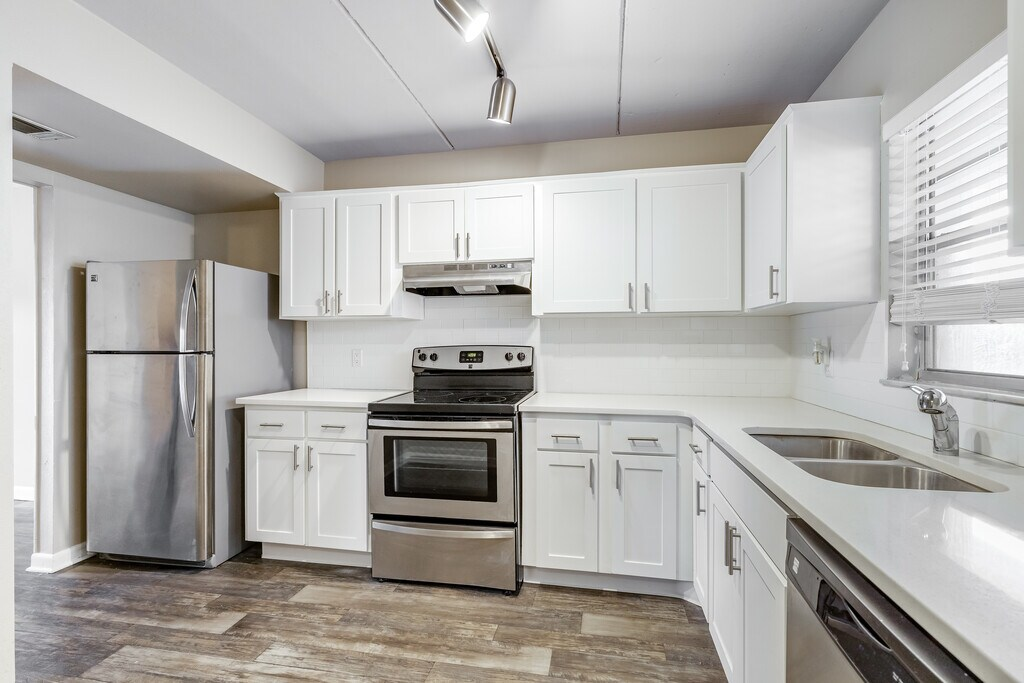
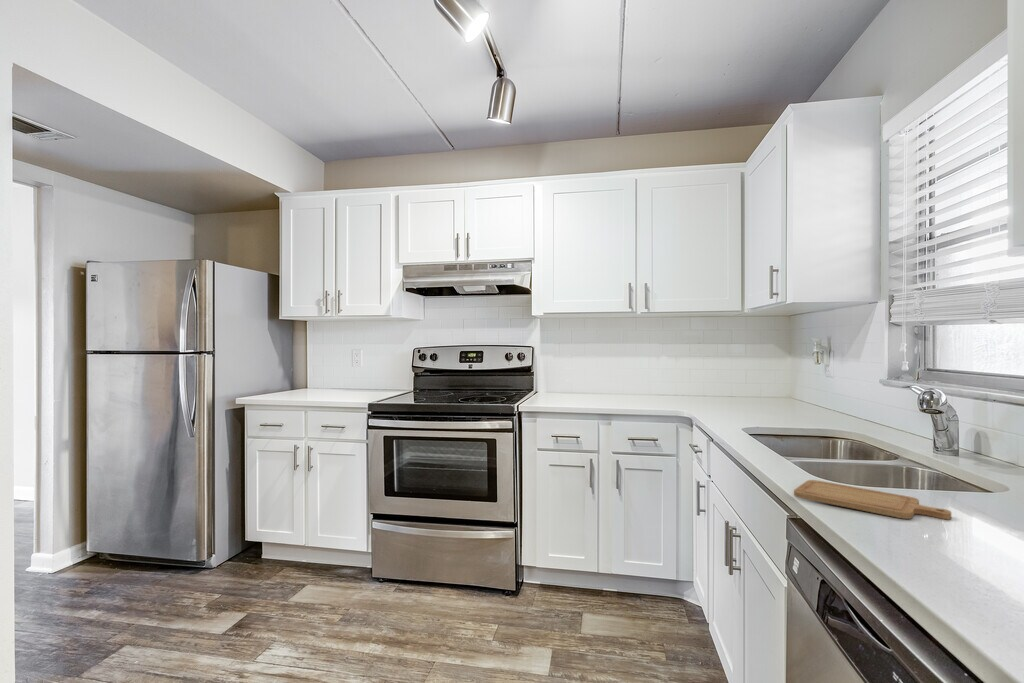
+ chopping board [793,479,952,521]
